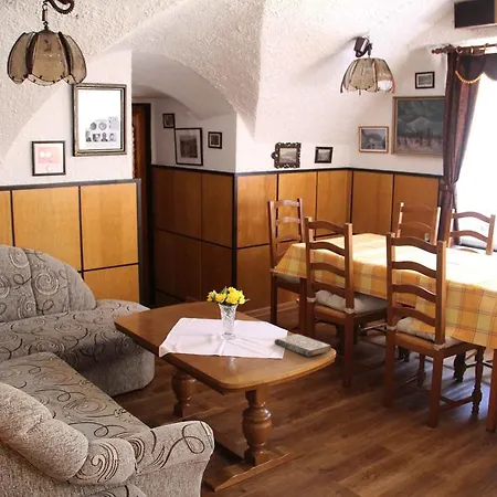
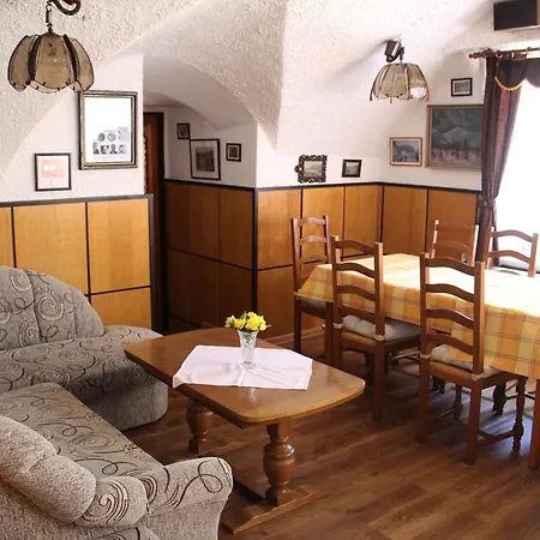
- book [273,334,332,358]
